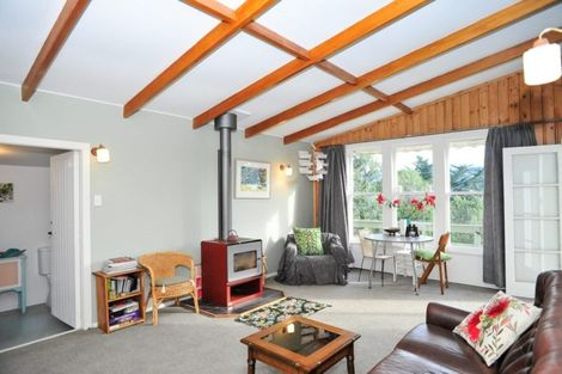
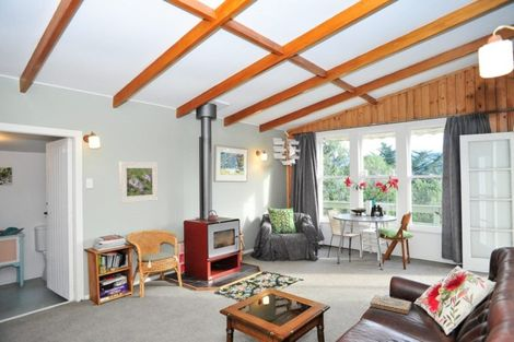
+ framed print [118,161,160,204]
+ hardback book [369,294,413,316]
